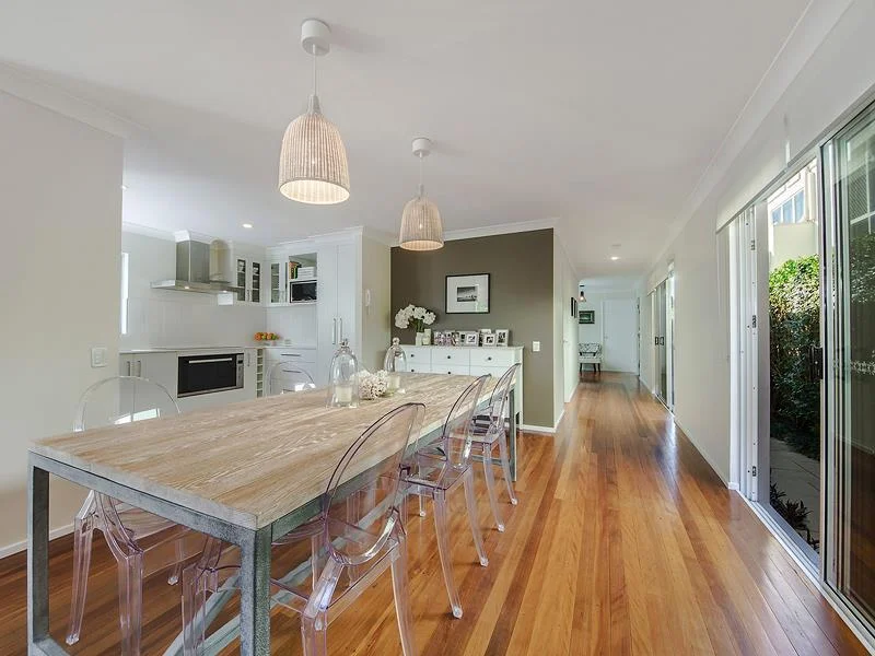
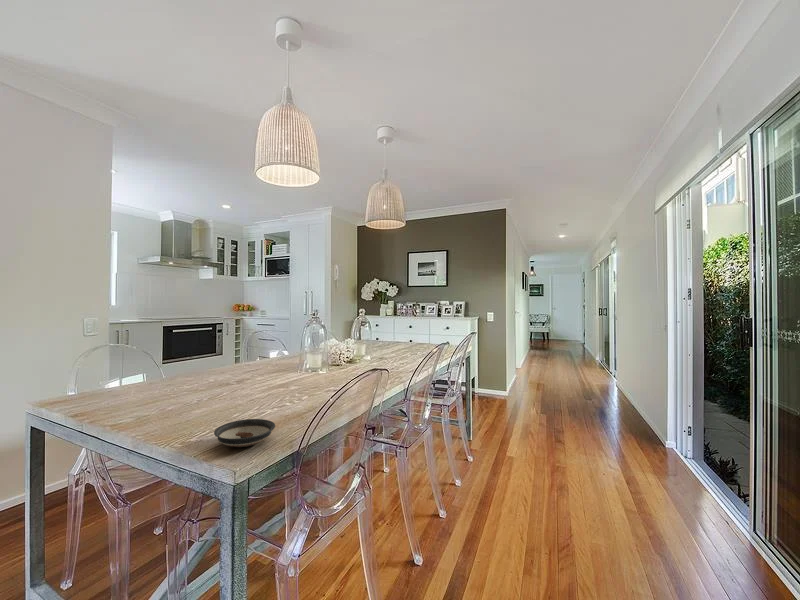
+ saucer [213,418,276,448]
